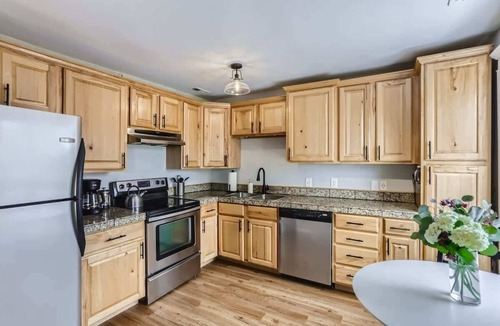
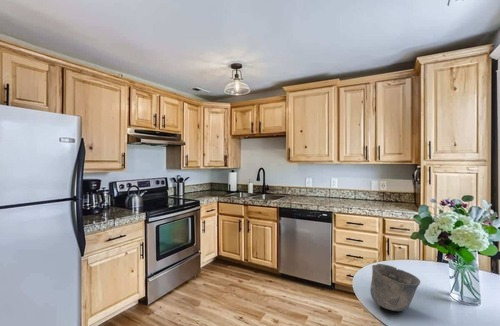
+ cup [369,263,421,312]
